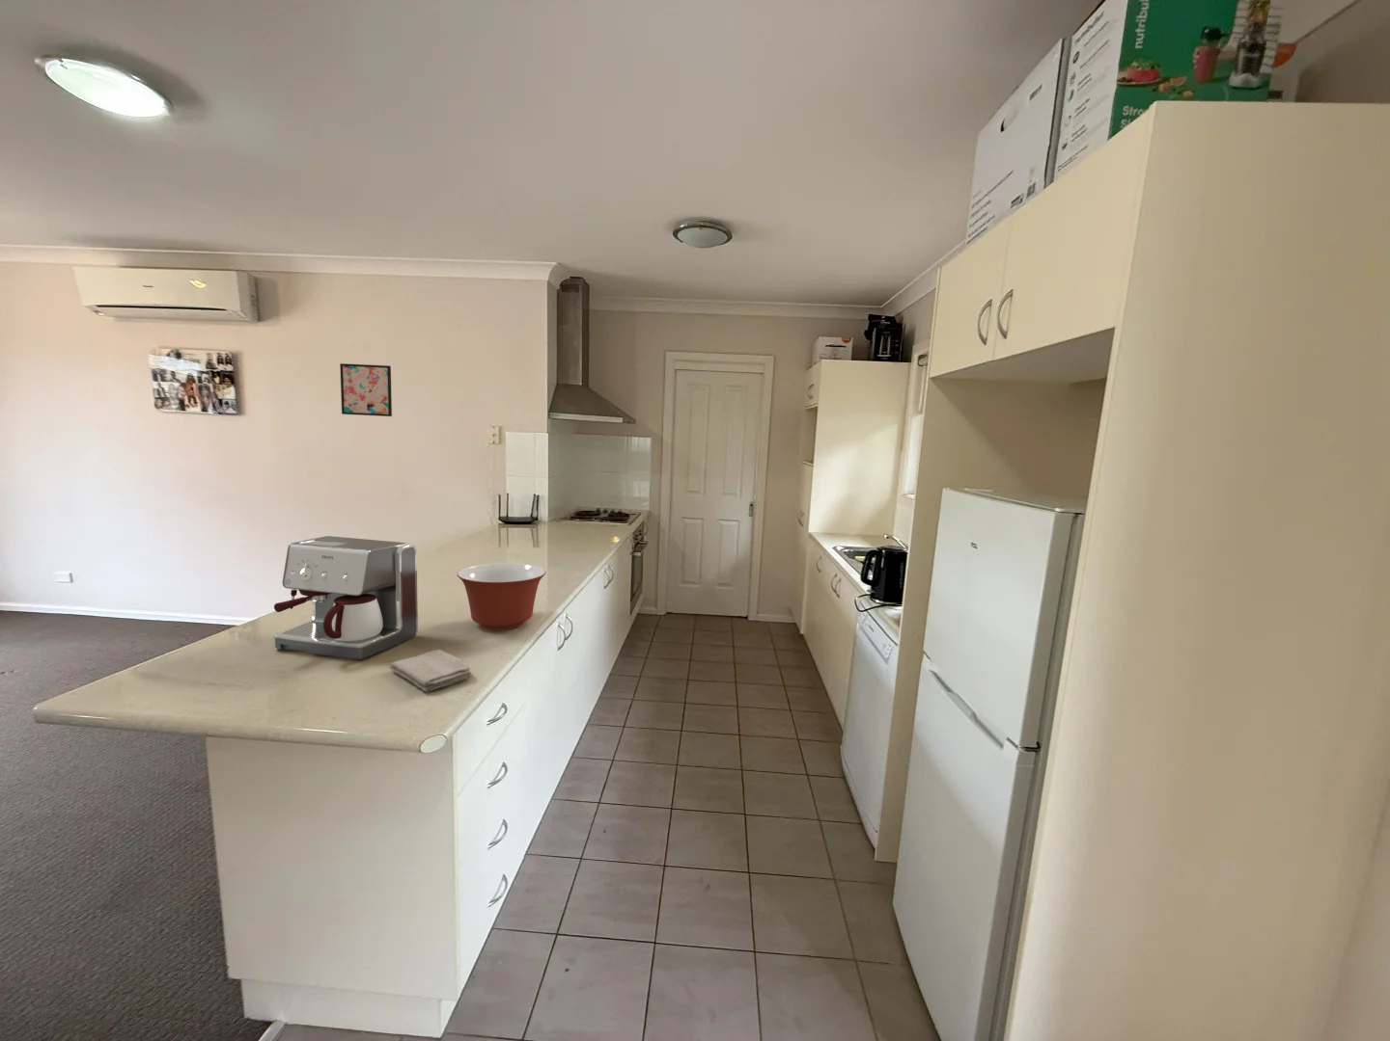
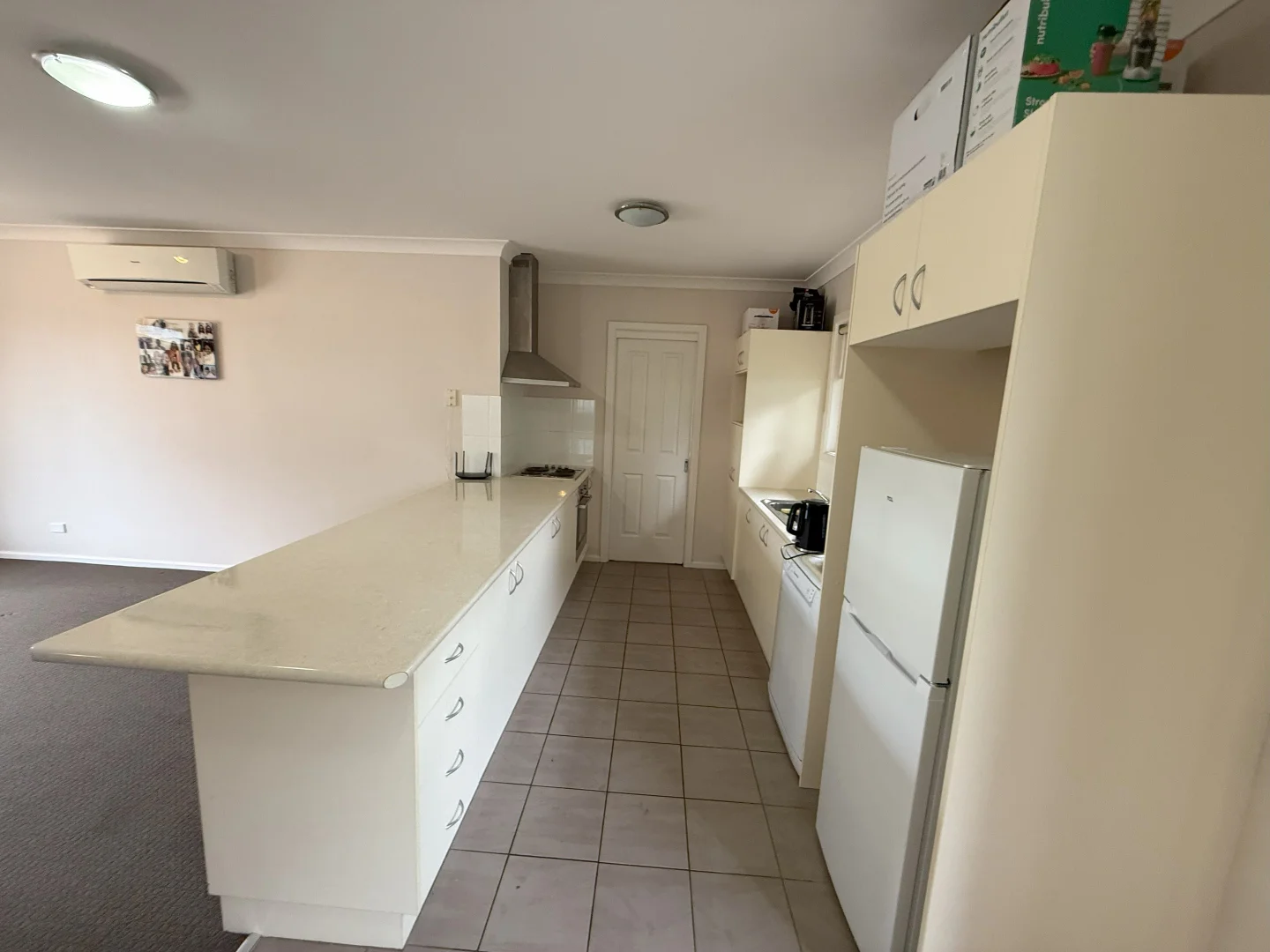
- wall art [339,362,393,418]
- coffee maker [274,535,419,660]
- washcloth [389,648,474,693]
- mixing bowl [456,562,546,631]
